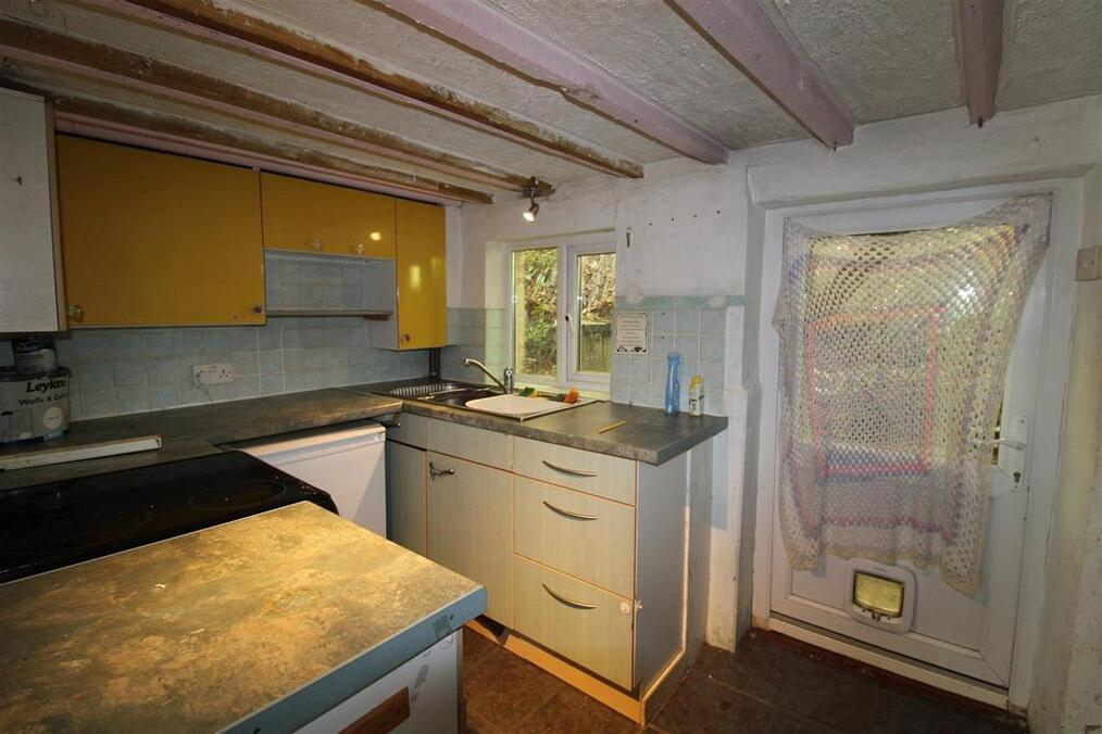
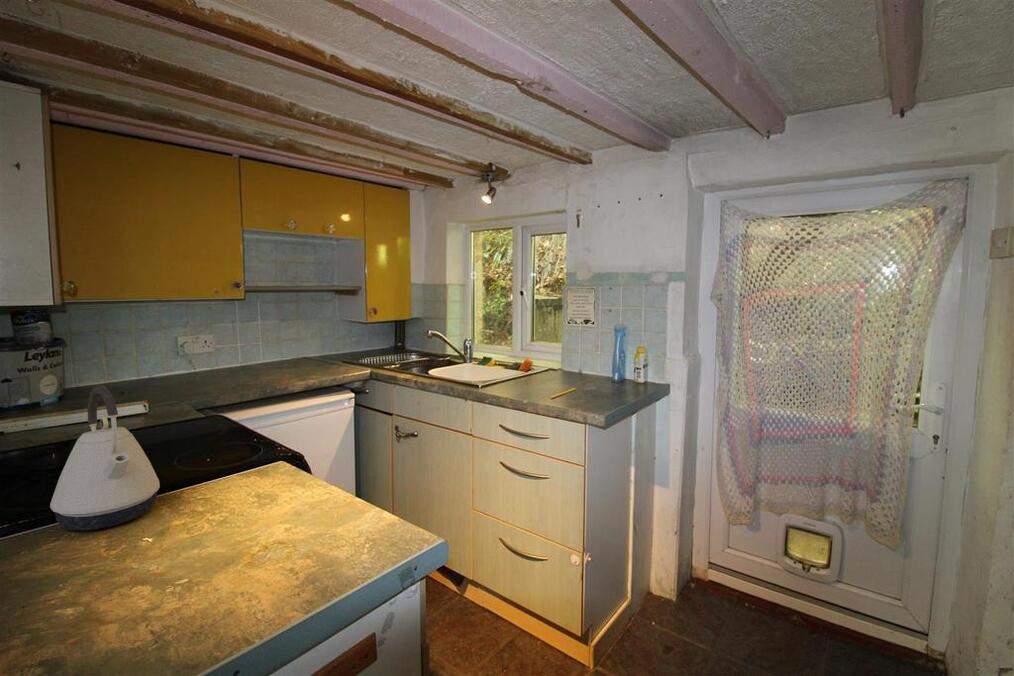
+ kettle [49,384,161,531]
